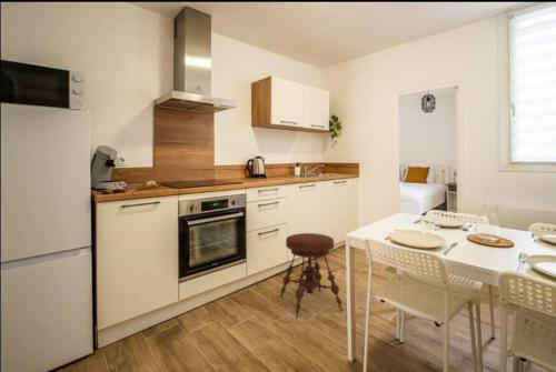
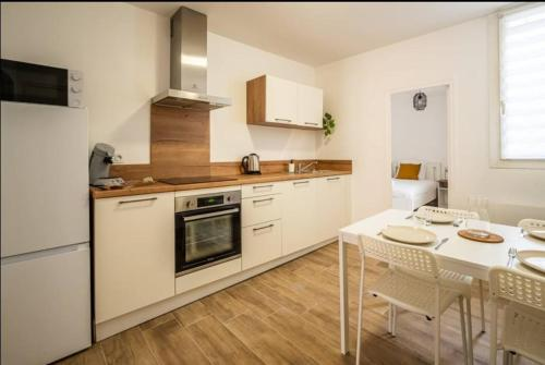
- stool [279,232,345,320]
